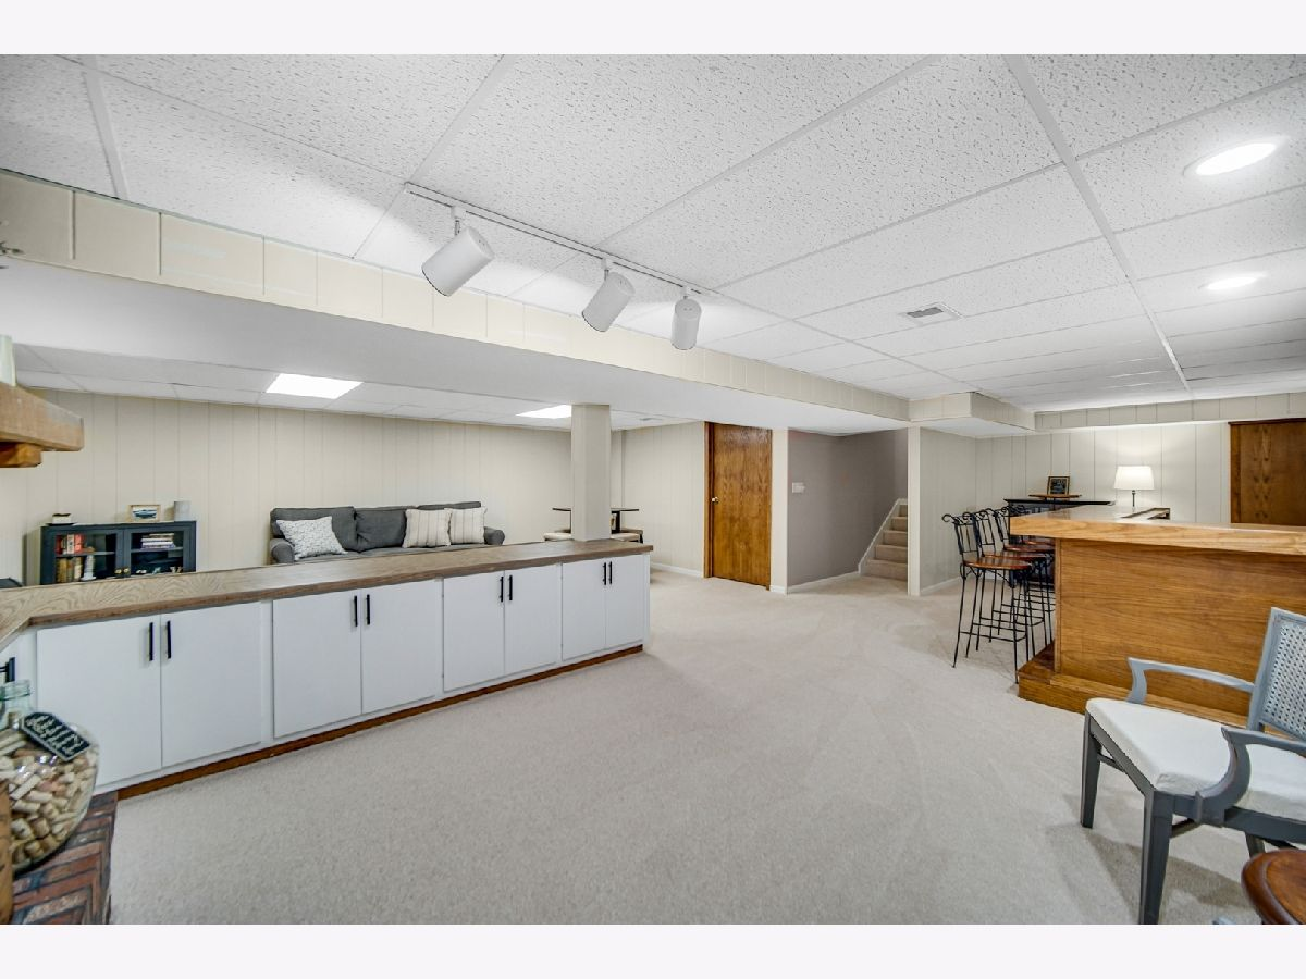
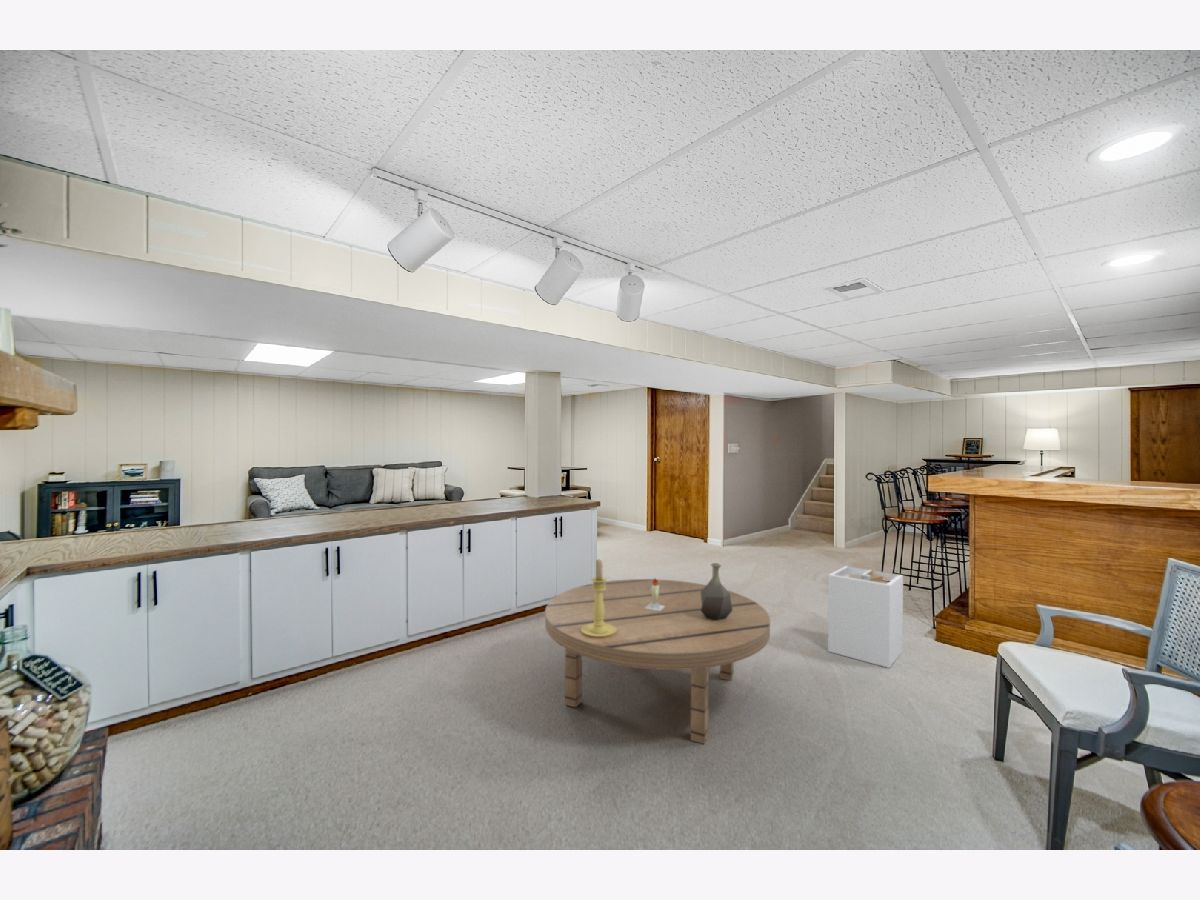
+ dining table [544,577,771,745]
+ laundry hamper [827,565,904,669]
+ vase [701,562,732,621]
+ candle holder [581,559,617,637]
